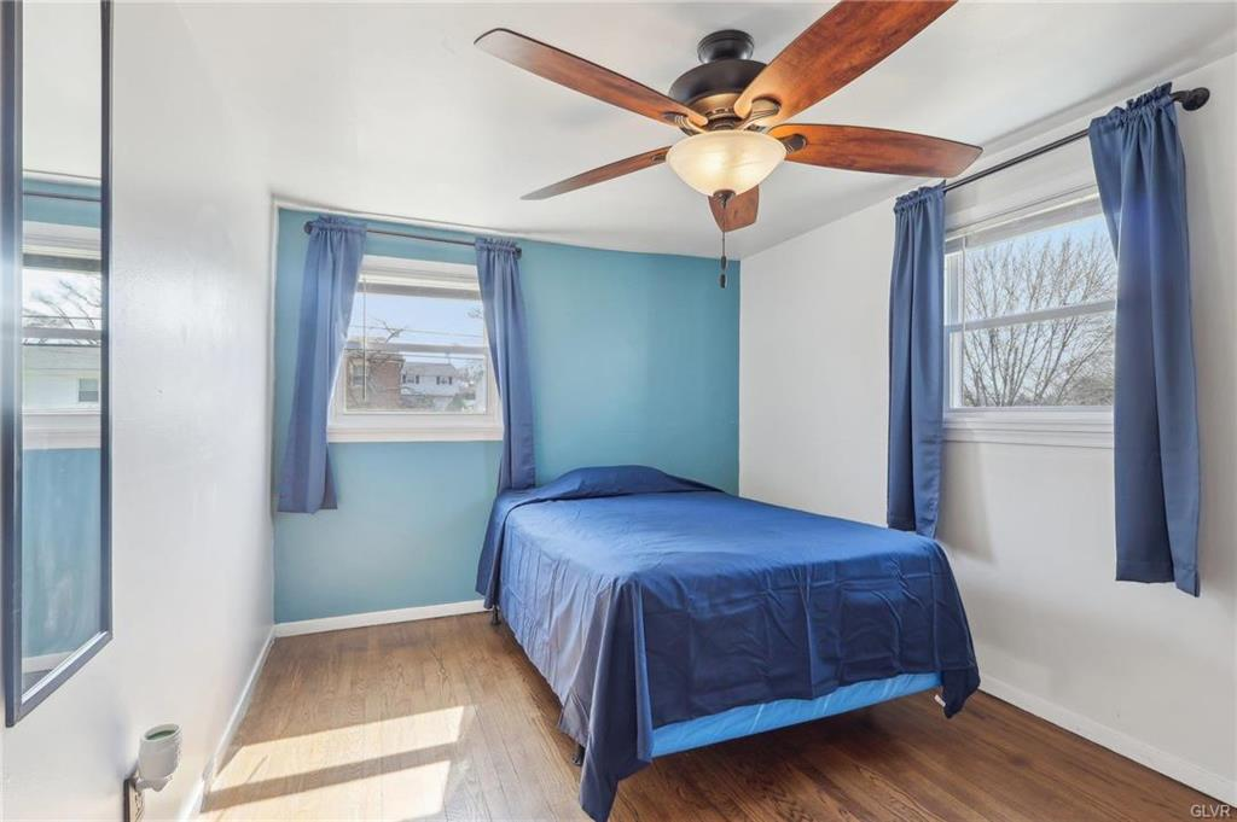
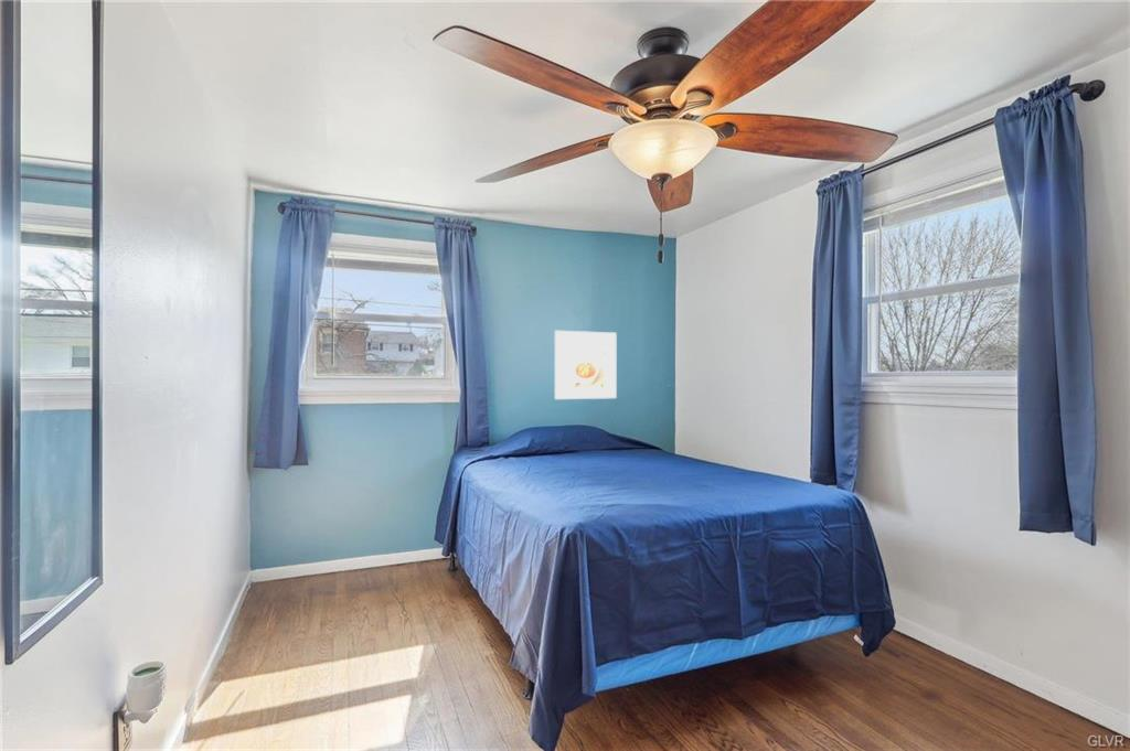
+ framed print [554,330,618,400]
